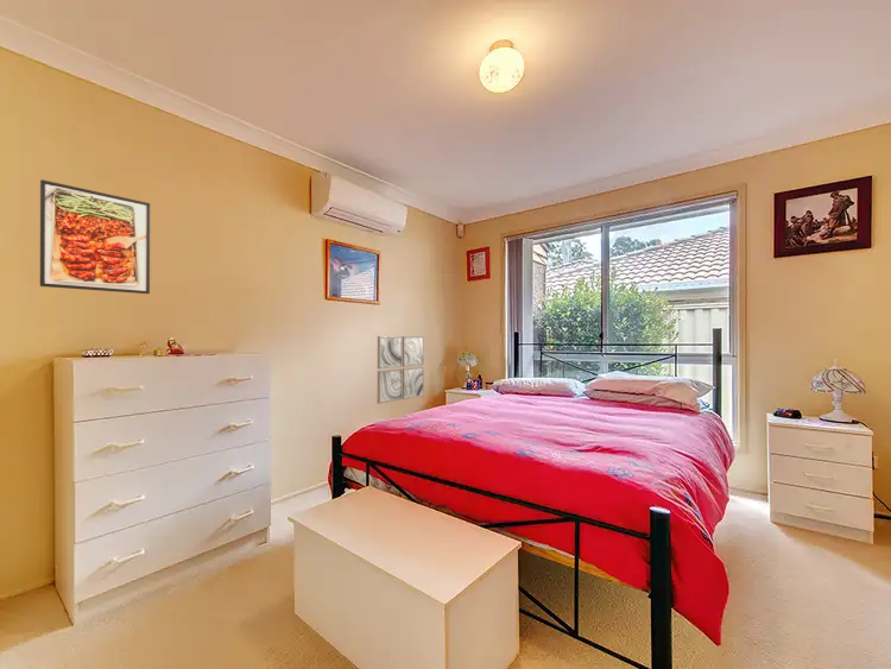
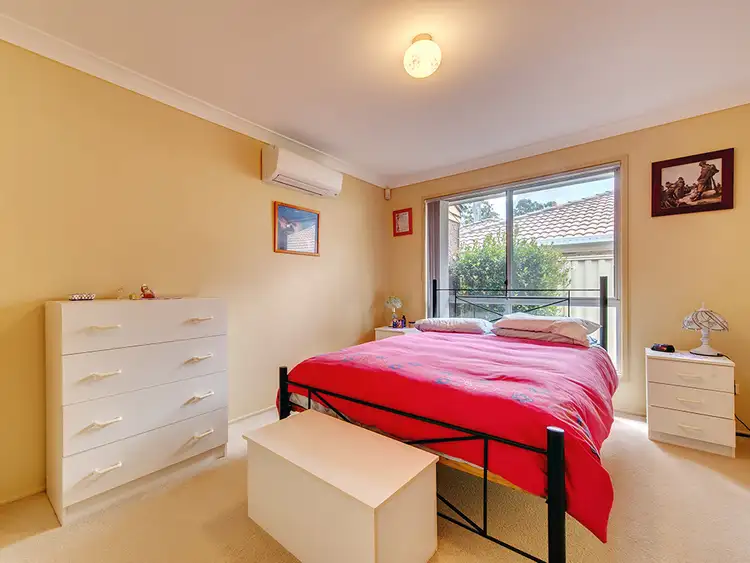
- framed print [39,178,151,295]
- wall art [377,335,425,405]
